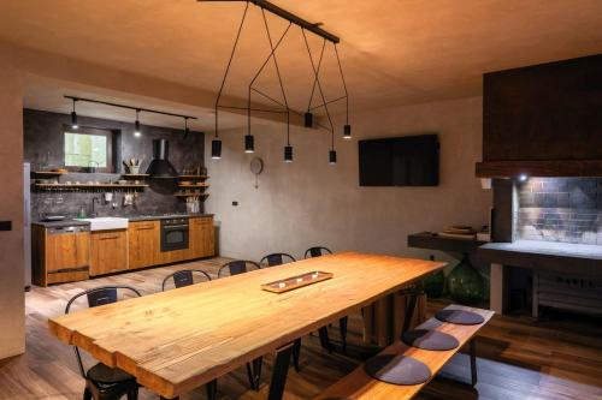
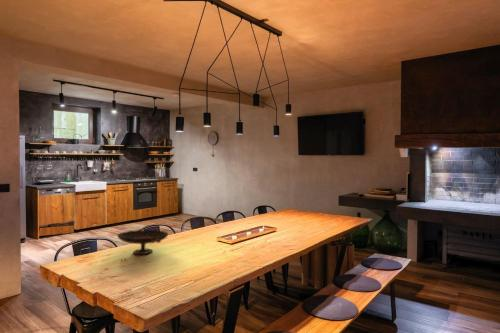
+ decorative bowl [116,229,169,255]
